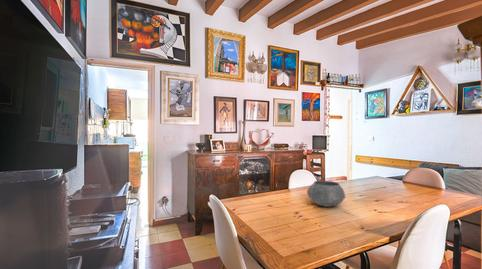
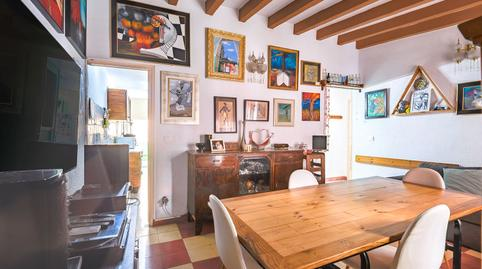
- bowl [306,180,347,208]
